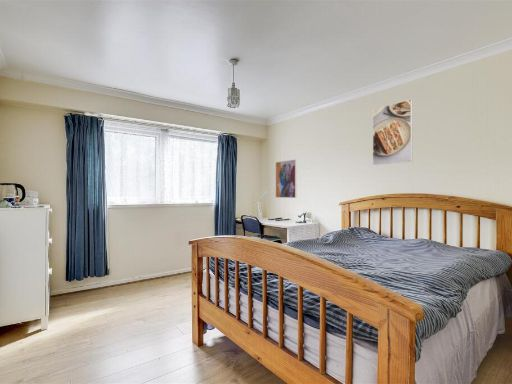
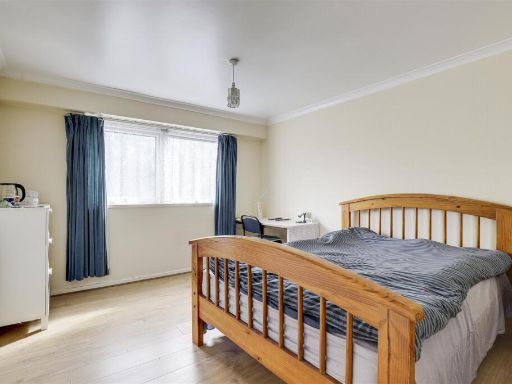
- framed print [372,98,414,166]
- wall art [274,158,298,199]
